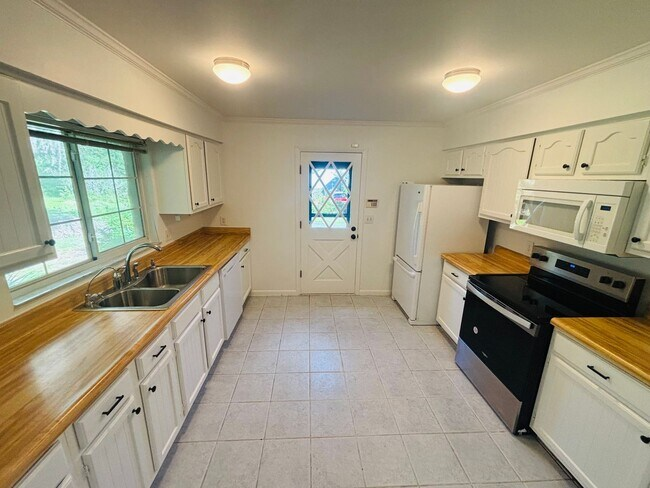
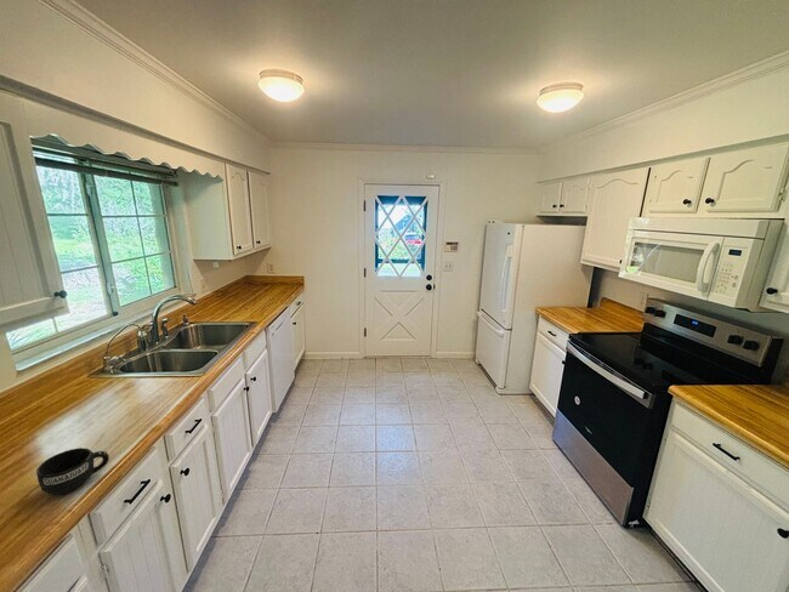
+ mug [35,446,110,496]
